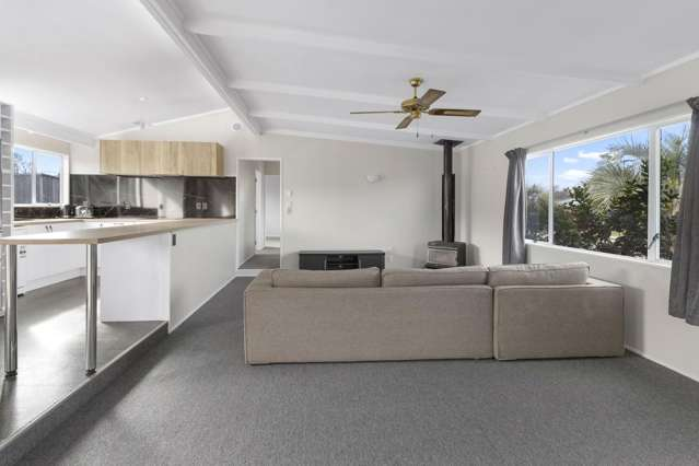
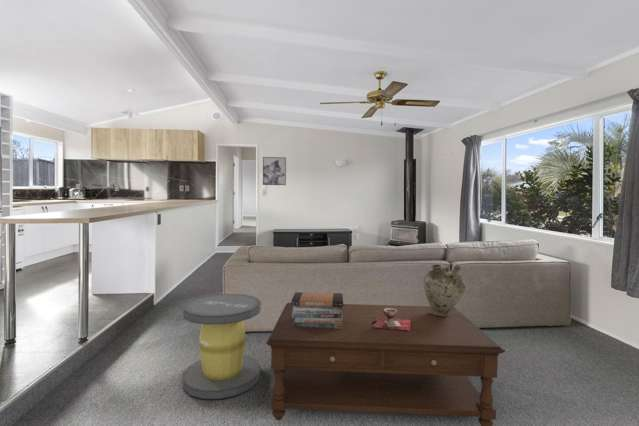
+ book stack [290,291,344,329]
+ stool [182,293,262,400]
+ wall art [262,156,287,186]
+ coffee table [265,302,506,426]
+ vase [422,263,466,317]
+ decorative bowl [371,308,411,331]
